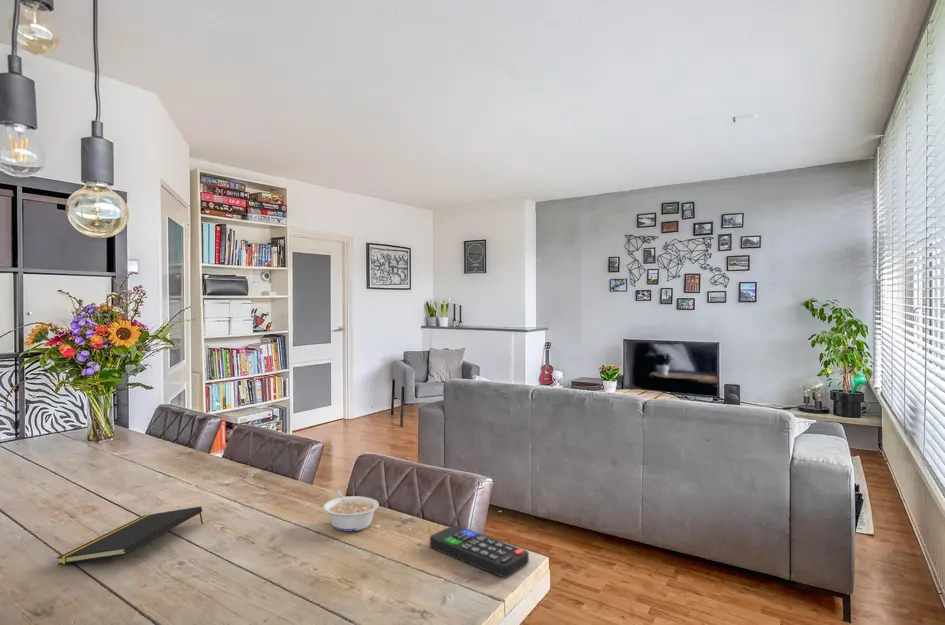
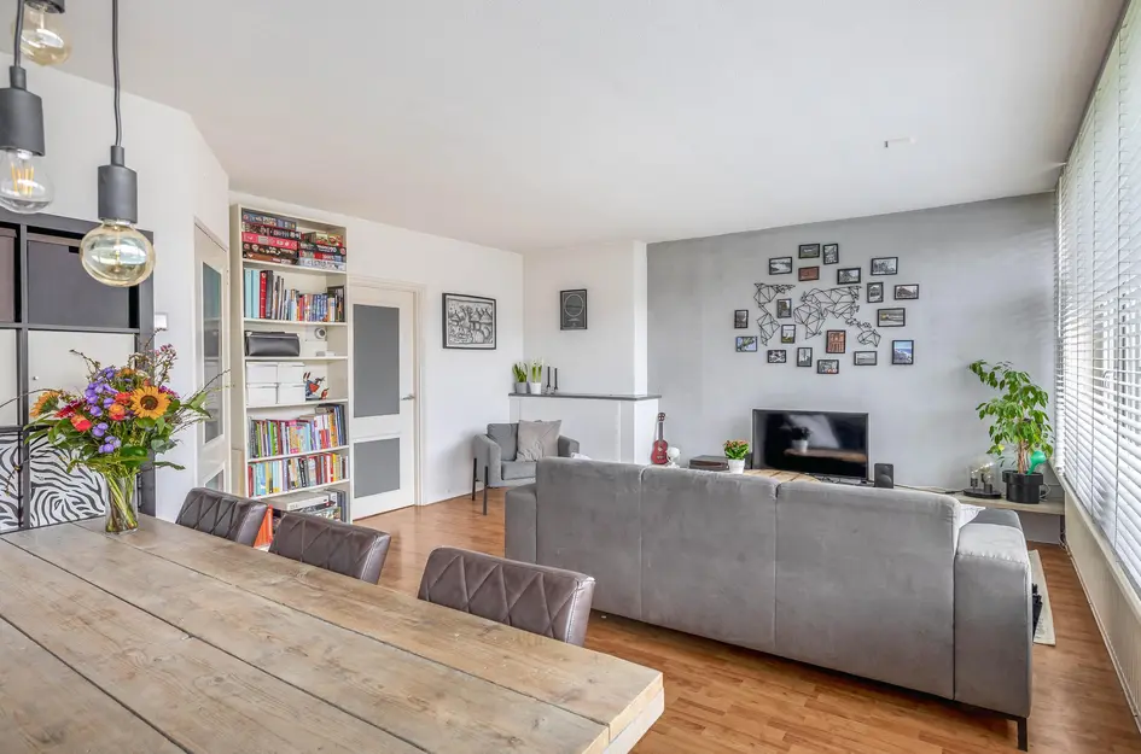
- notepad [56,506,204,565]
- legume [322,489,380,532]
- remote control [429,524,530,578]
